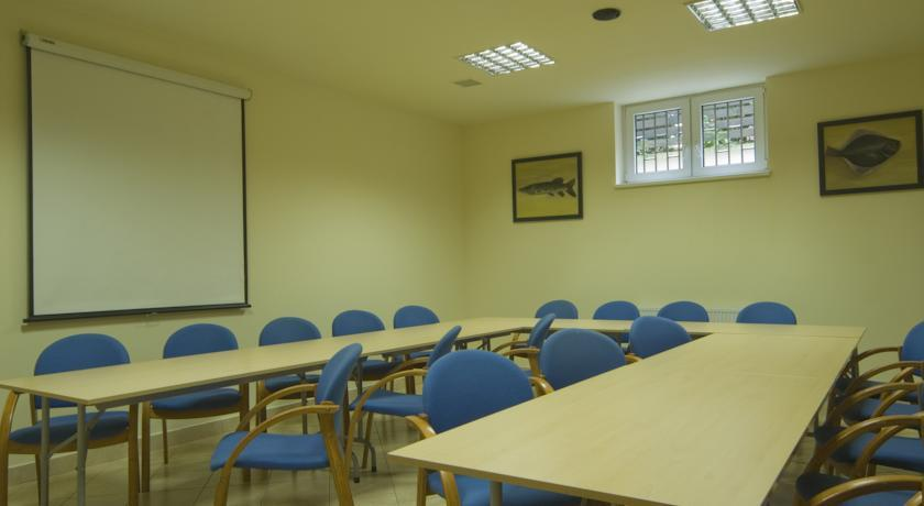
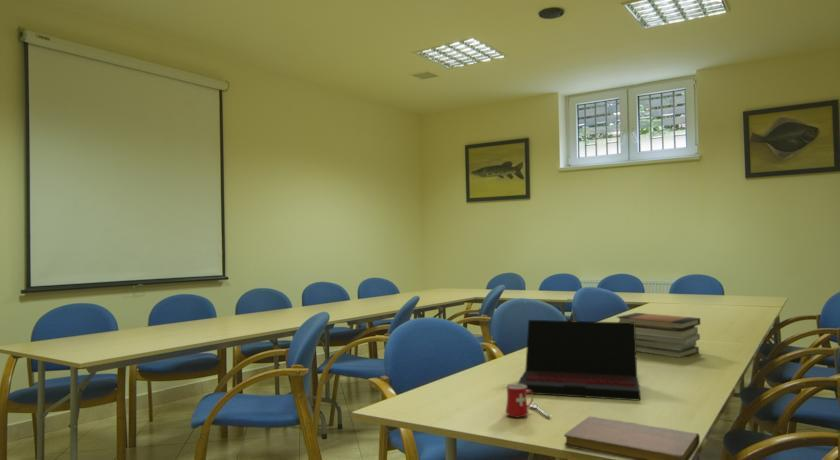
+ book stack [616,312,701,359]
+ laptop [516,319,641,402]
+ mug [505,383,552,418]
+ notebook [563,416,701,460]
